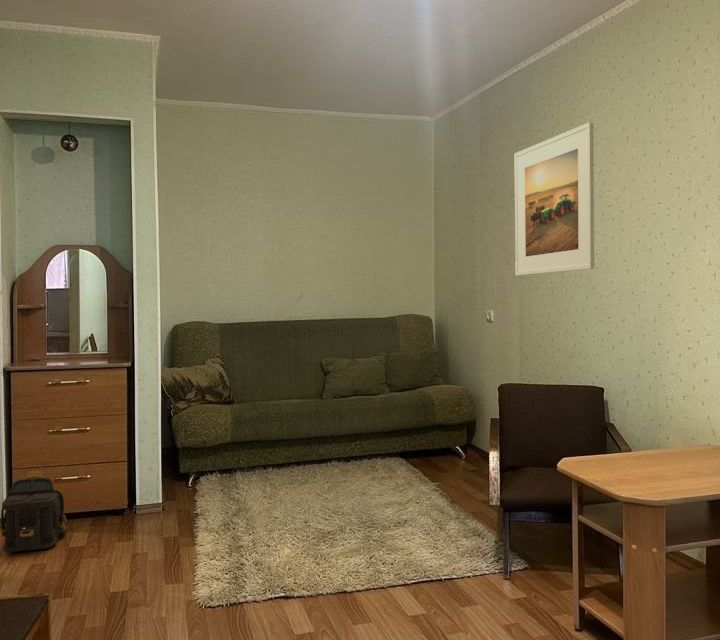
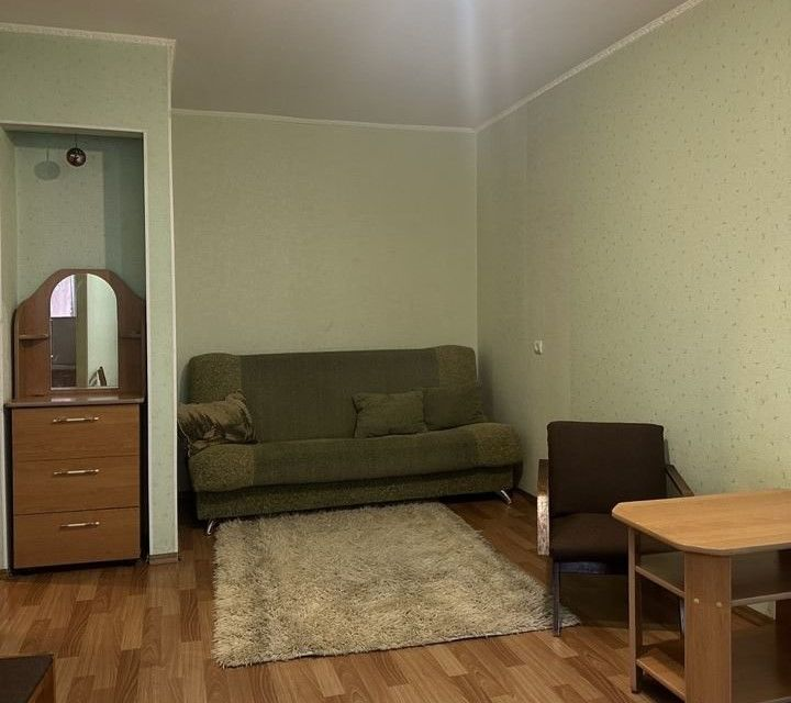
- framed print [514,121,595,277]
- backpack [0,470,68,553]
